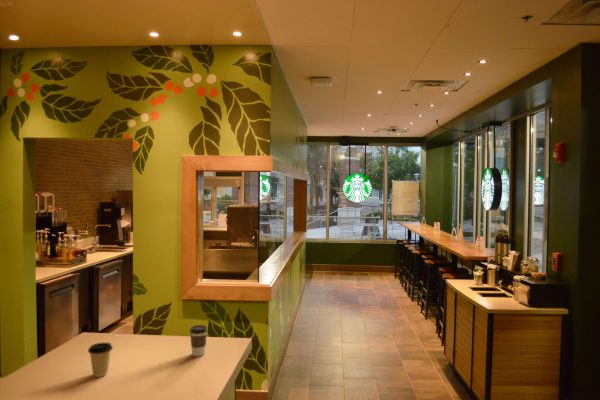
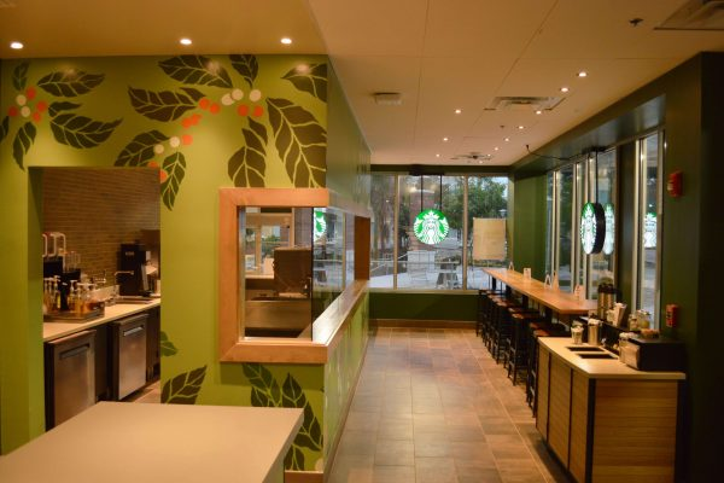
- coffee cup [87,342,114,378]
- coffee cup [189,324,208,357]
